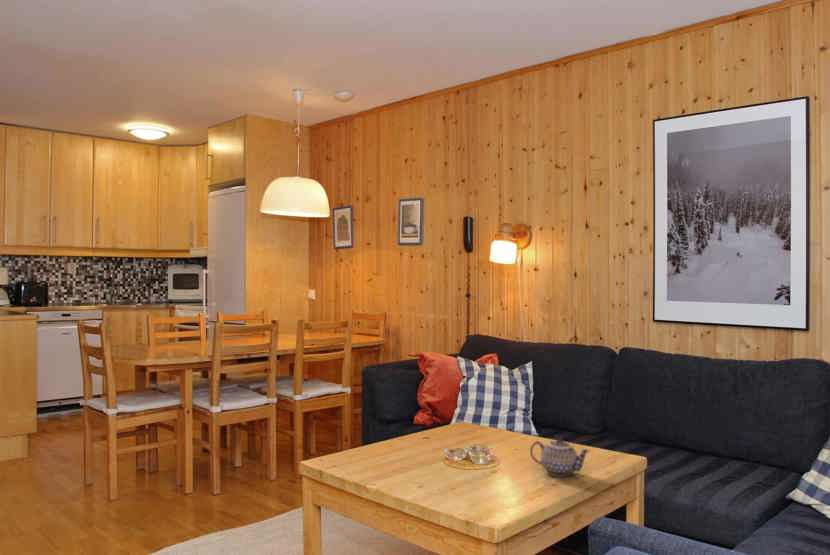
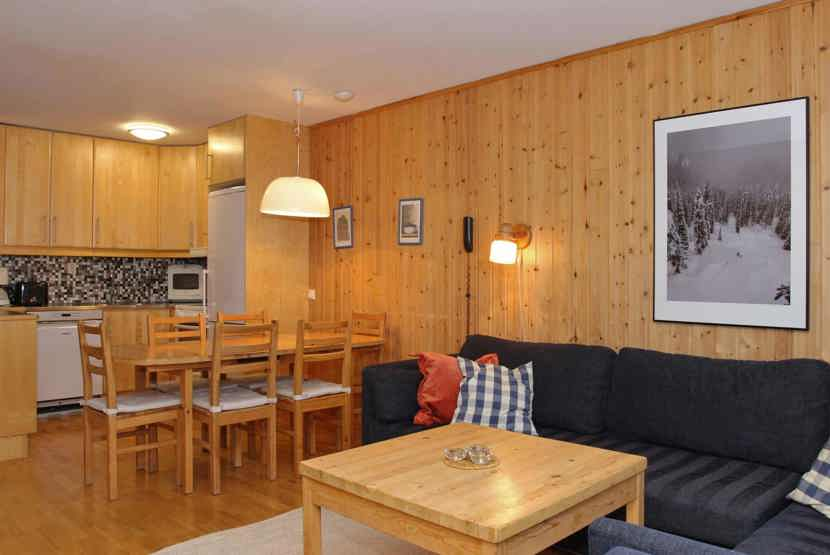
- teapot [529,436,591,478]
